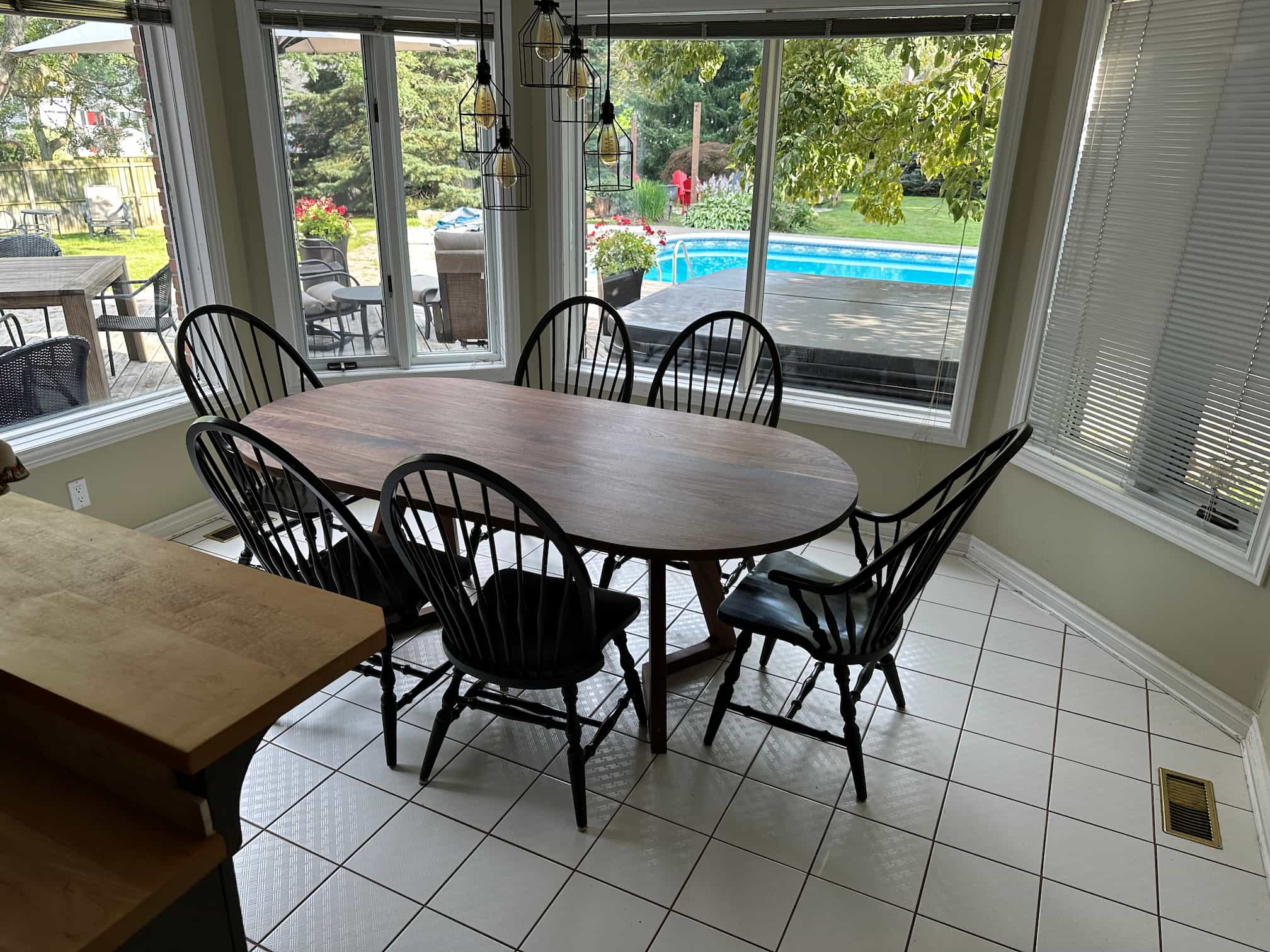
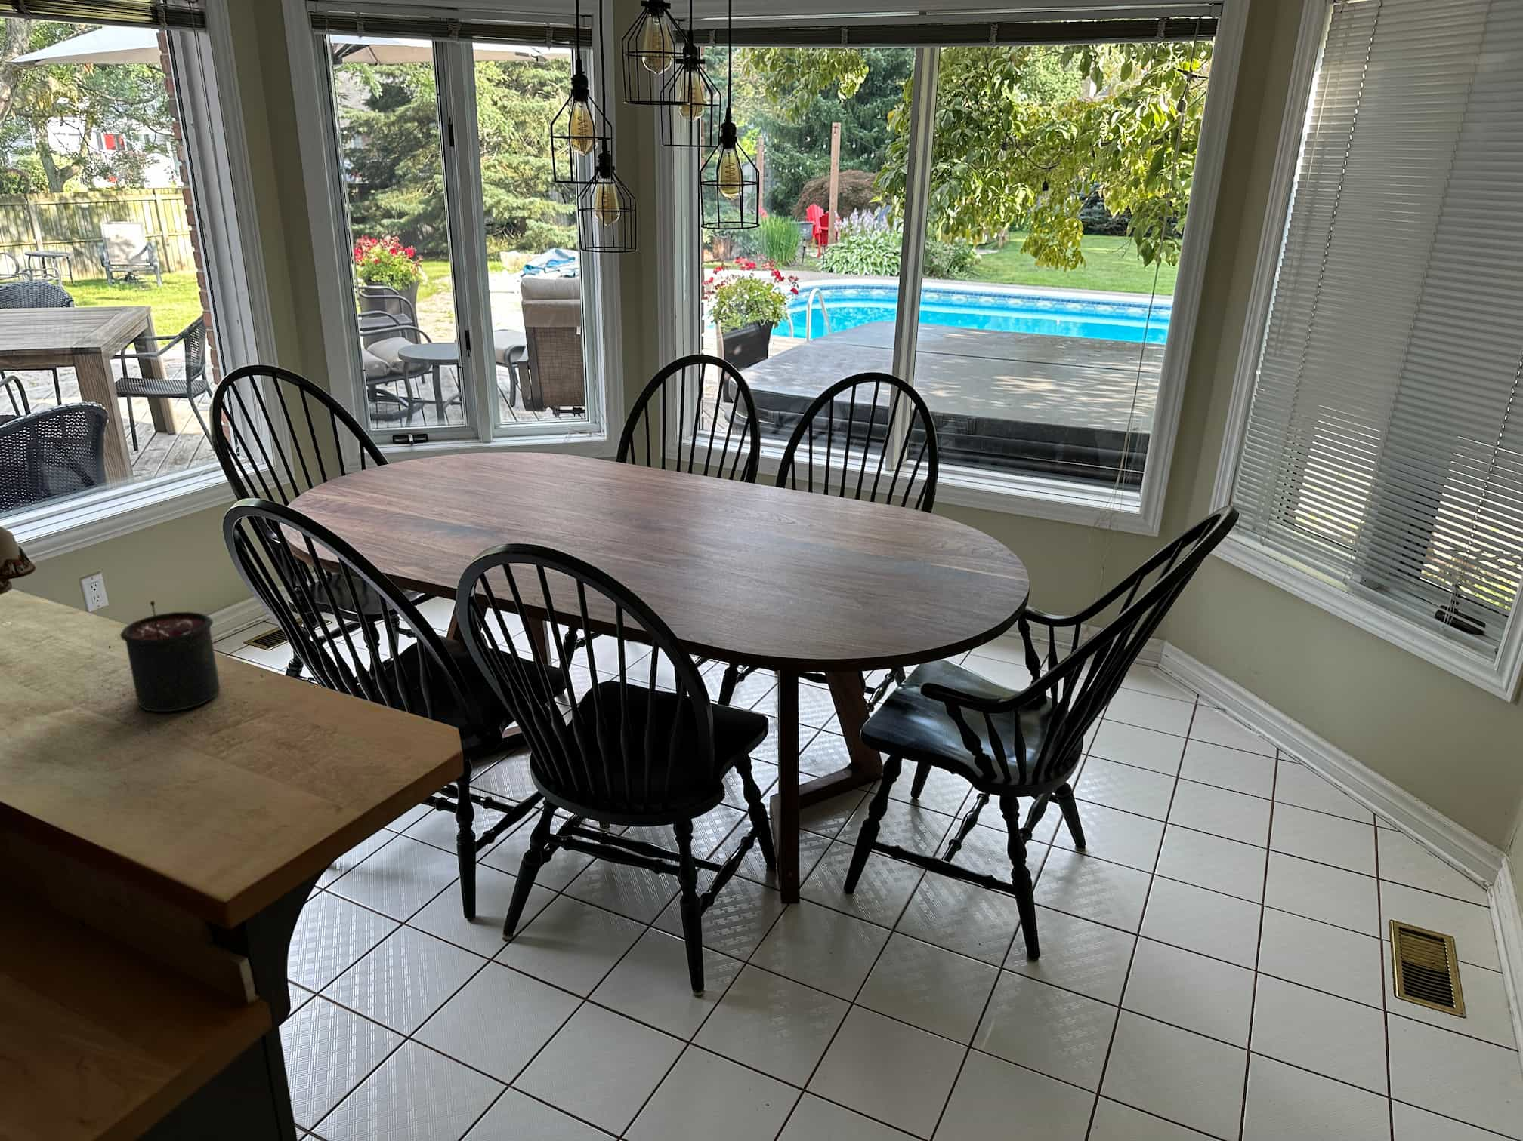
+ candle [120,600,221,712]
